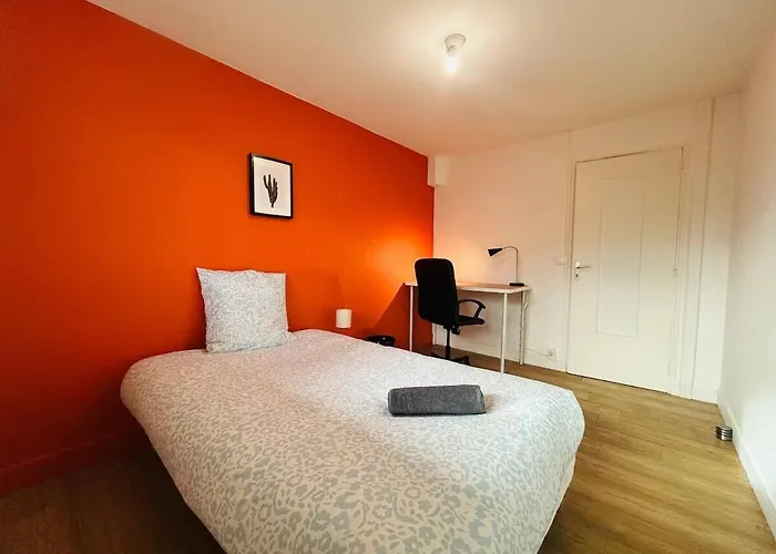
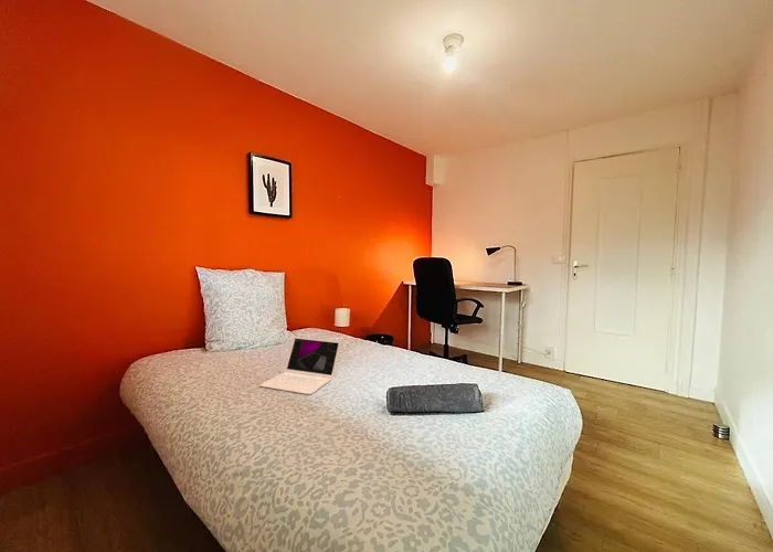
+ laptop [258,336,341,395]
